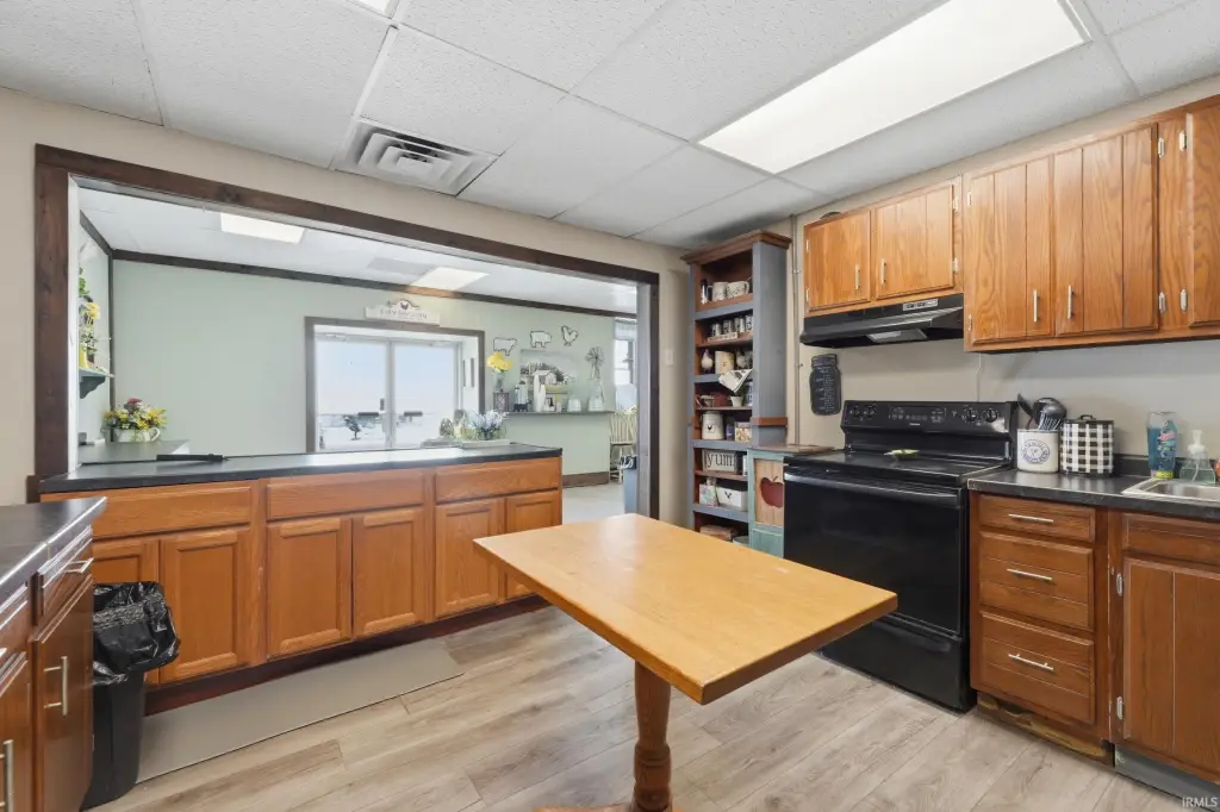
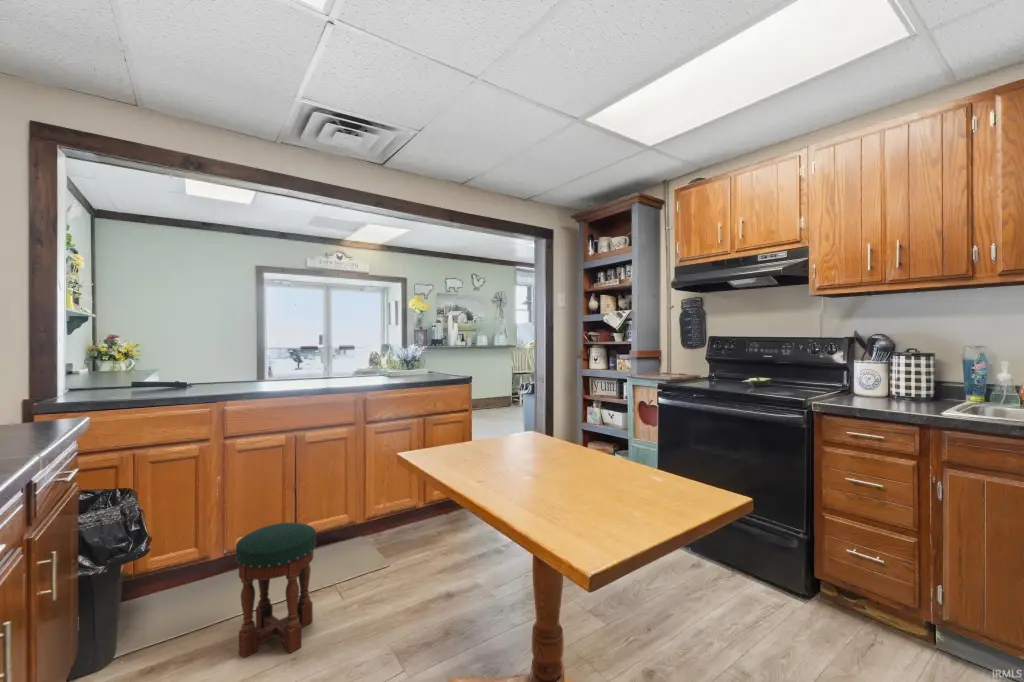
+ stool [235,522,317,659]
